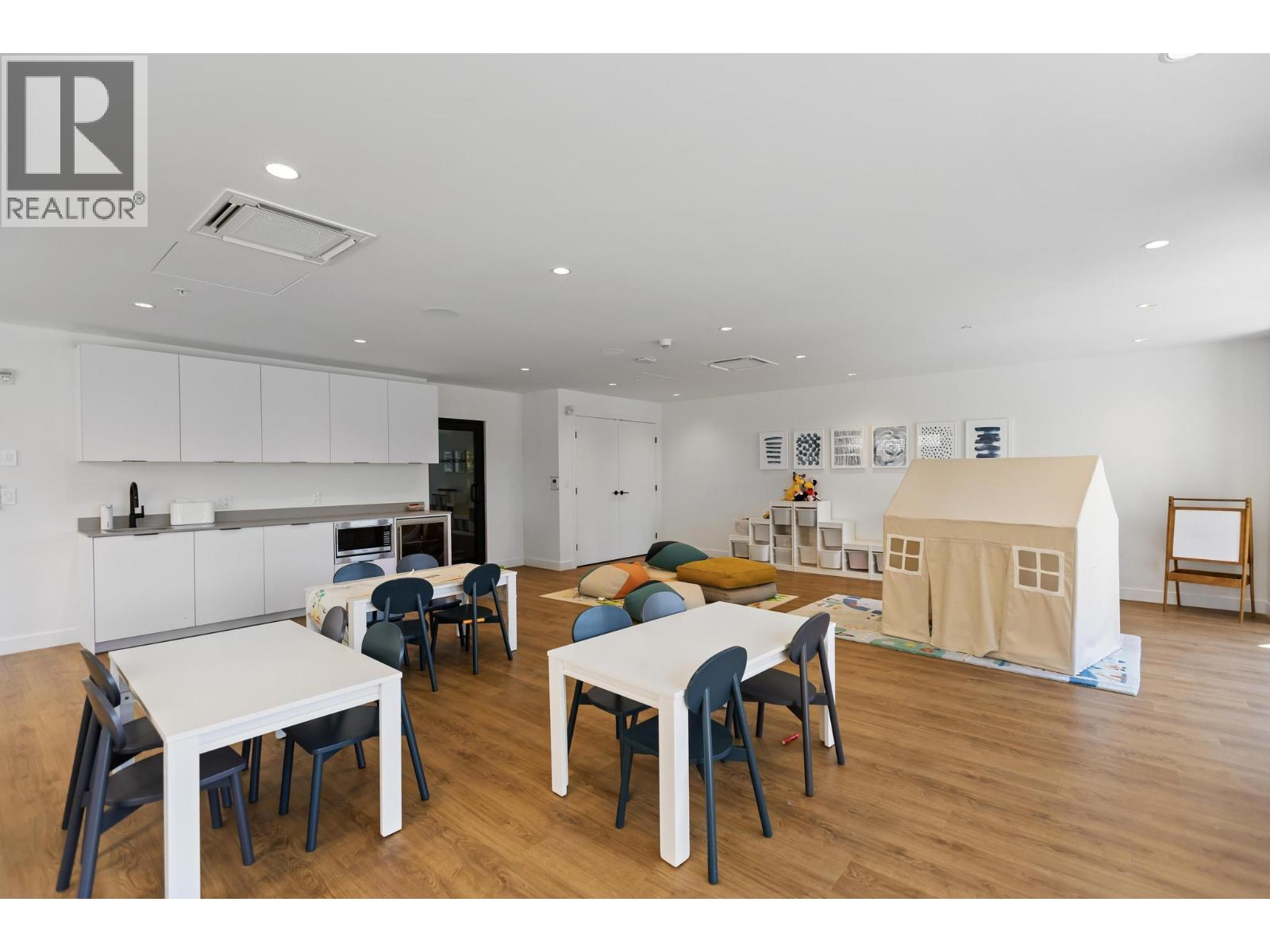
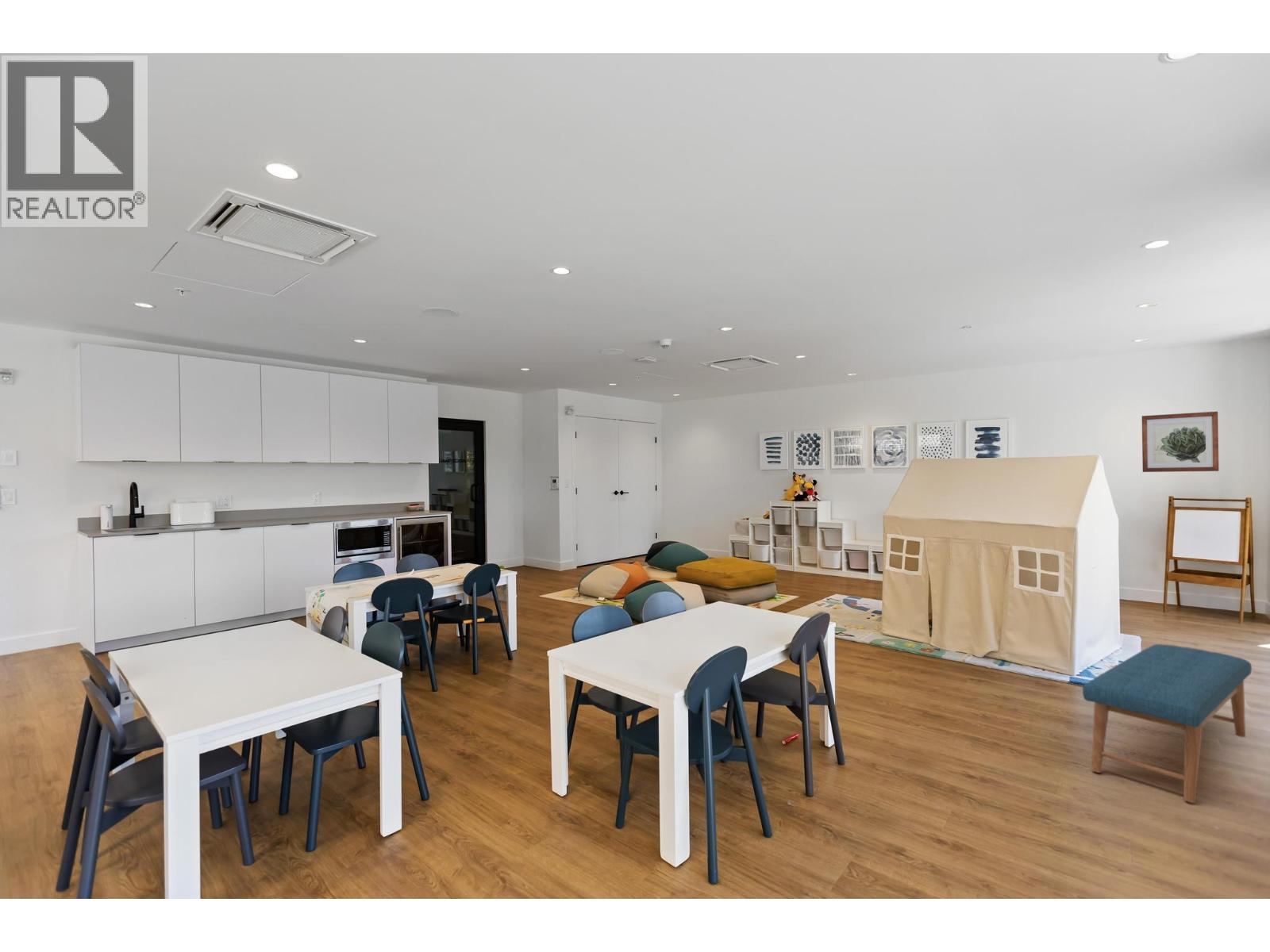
+ bench [1082,643,1253,804]
+ wall art [1141,411,1219,473]
